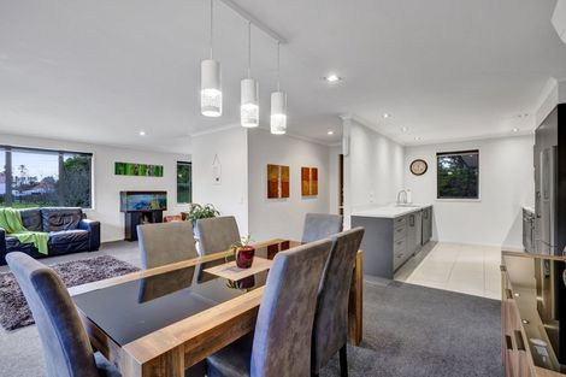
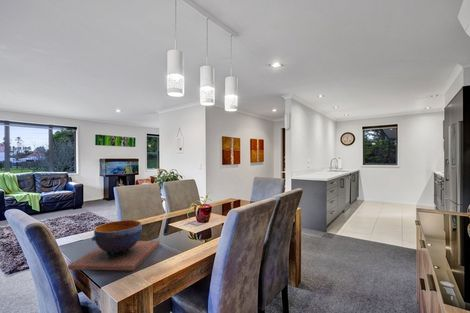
+ decorative bowl [67,219,160,272]
